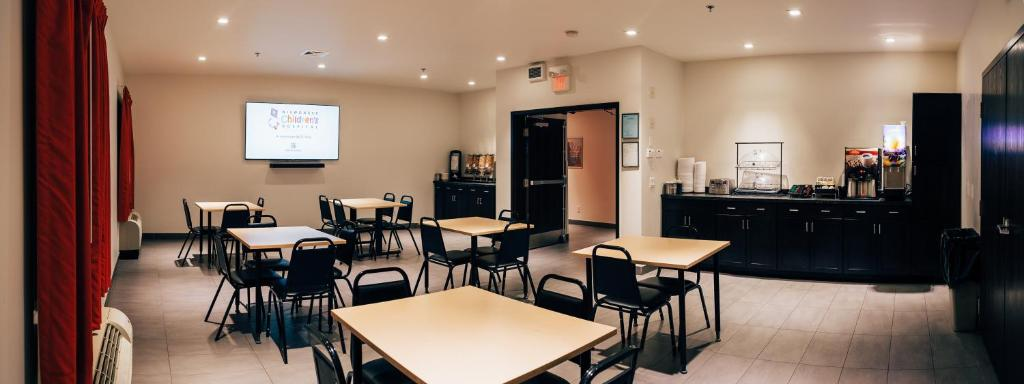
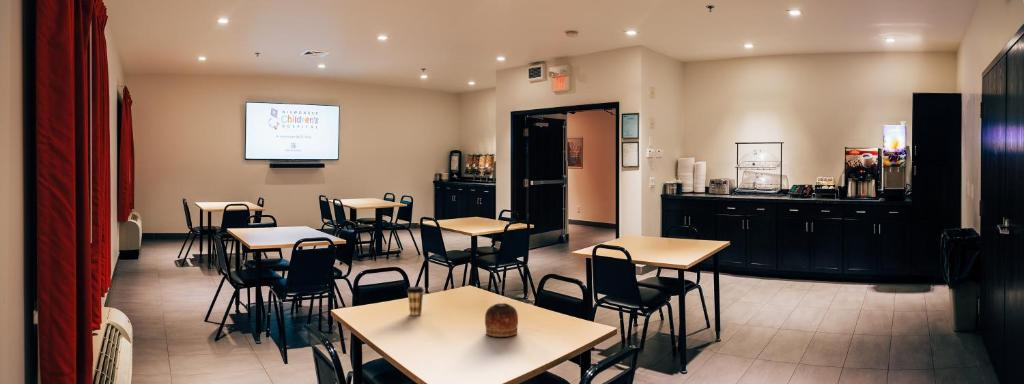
+ bowl [484,302,519,338]
+ coffee cup [406,285,425,316]
